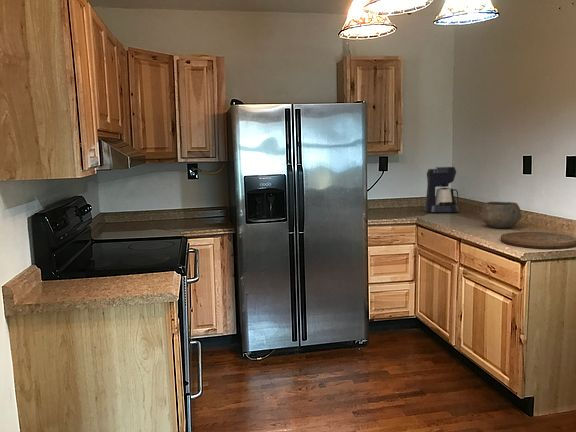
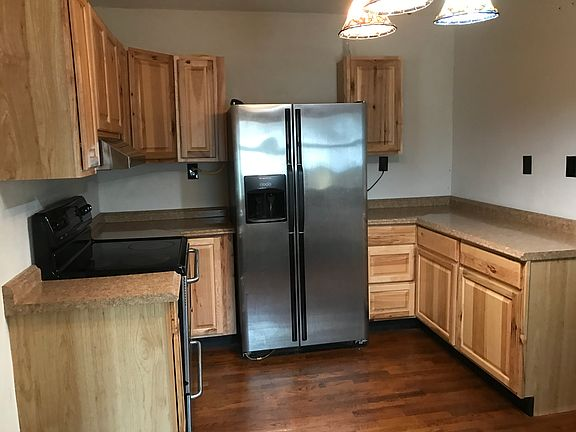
- bowl [479,201,523,229]
- coffee maker [424,166,460,214]
- cutting board [500,231,576,250]
